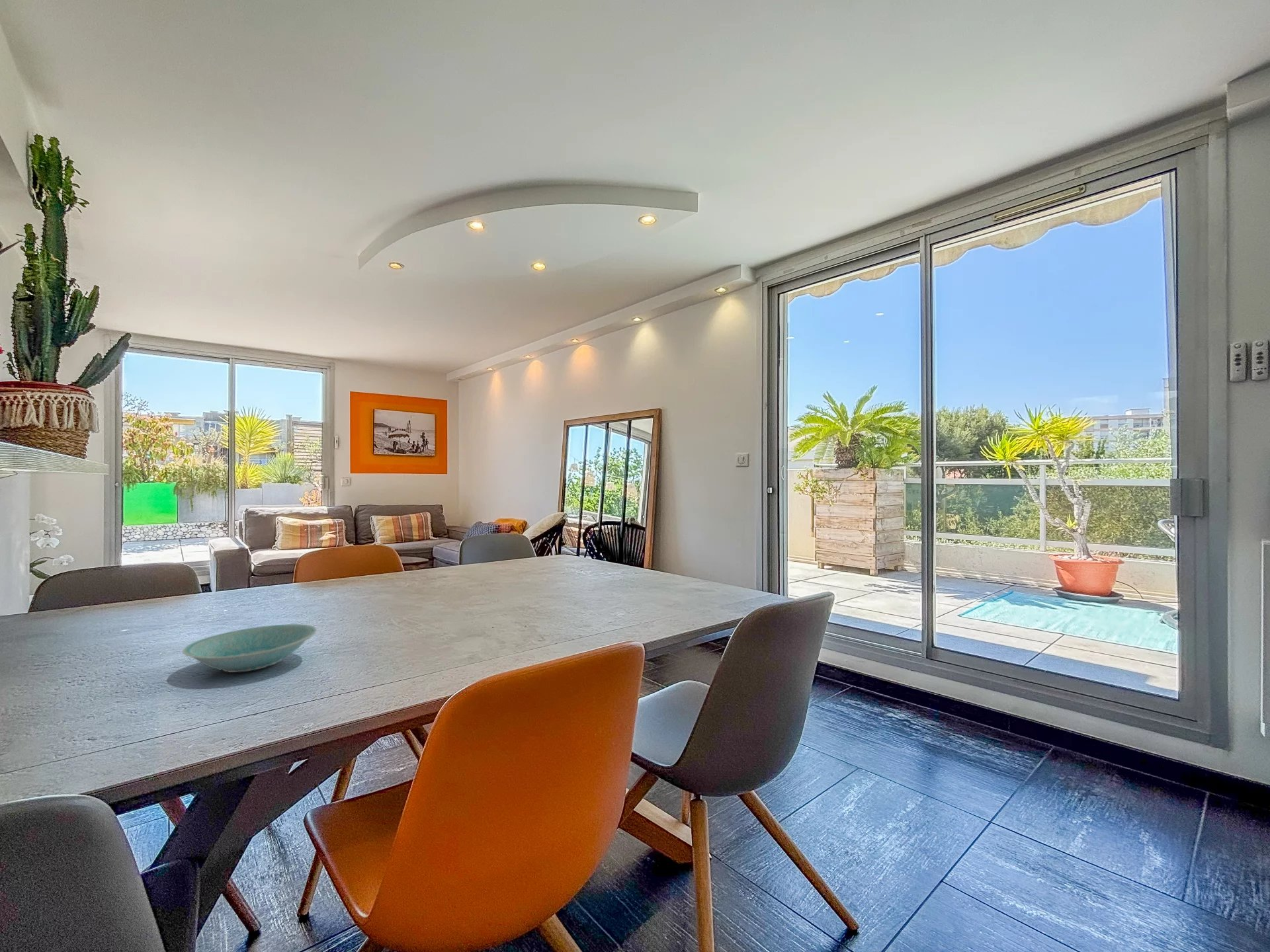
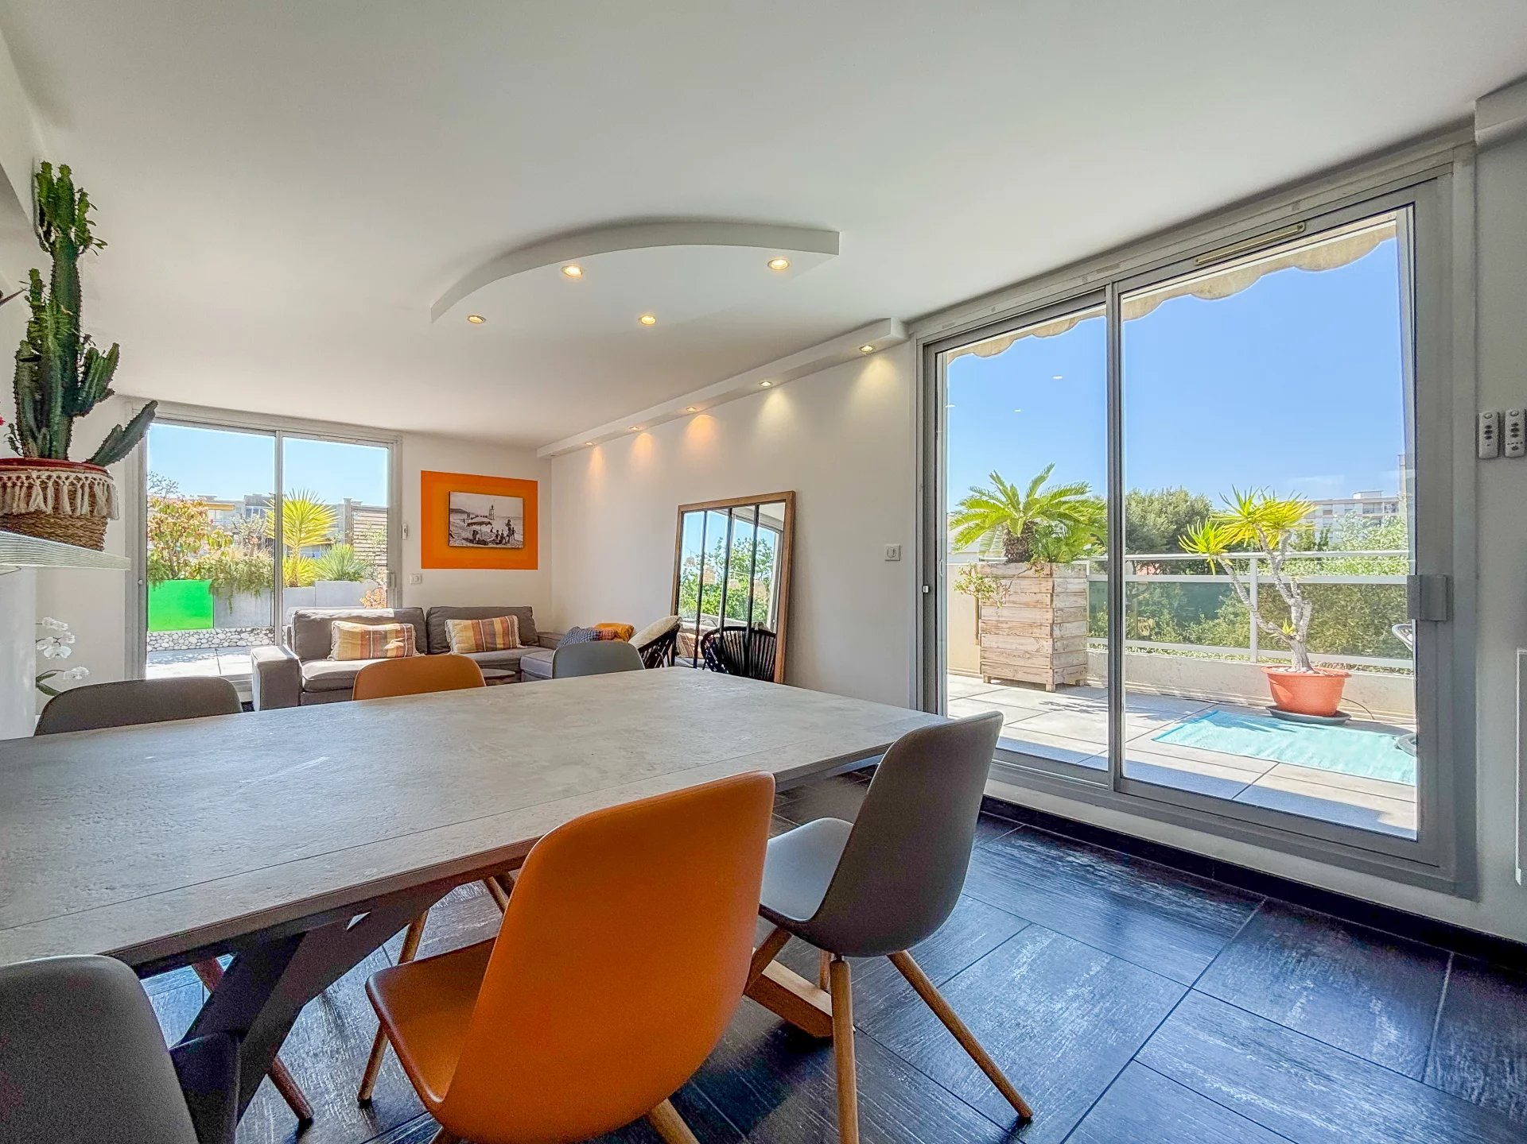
- bowl [182,623,318,673]
